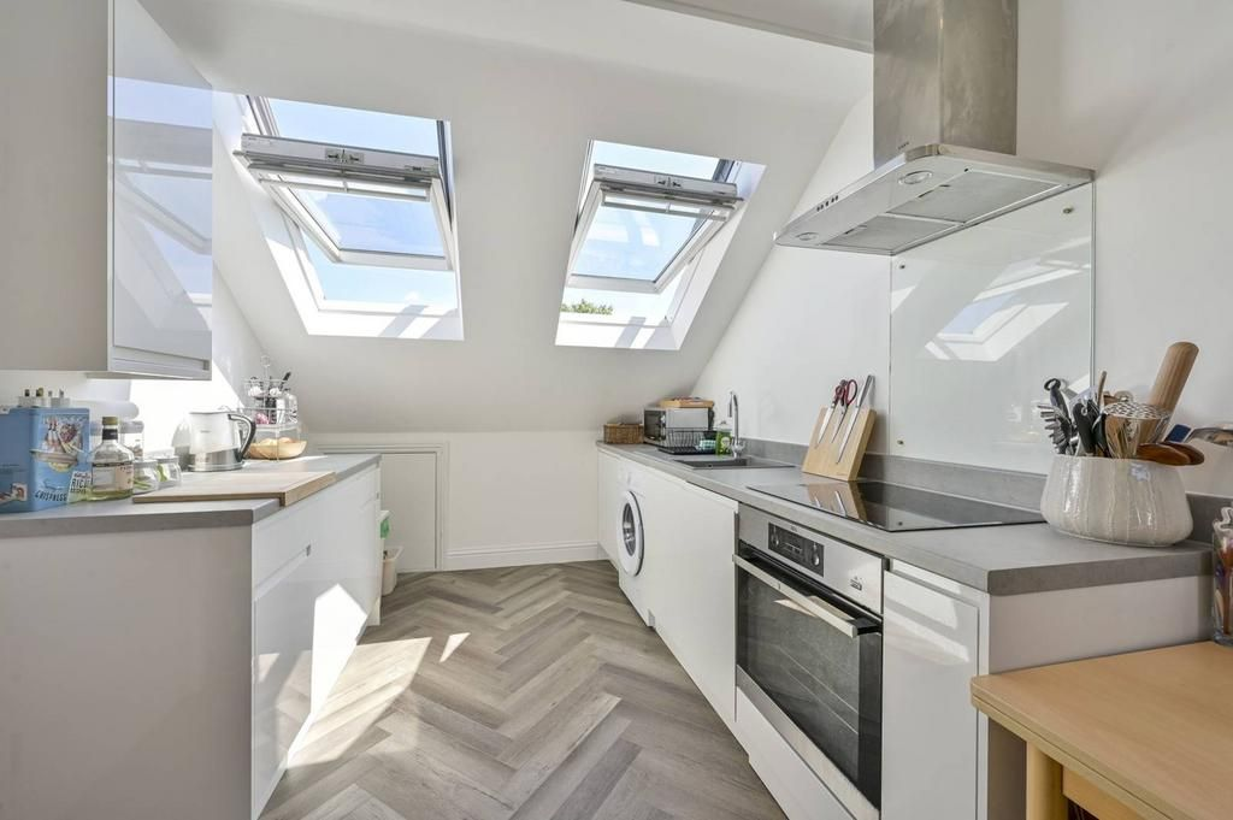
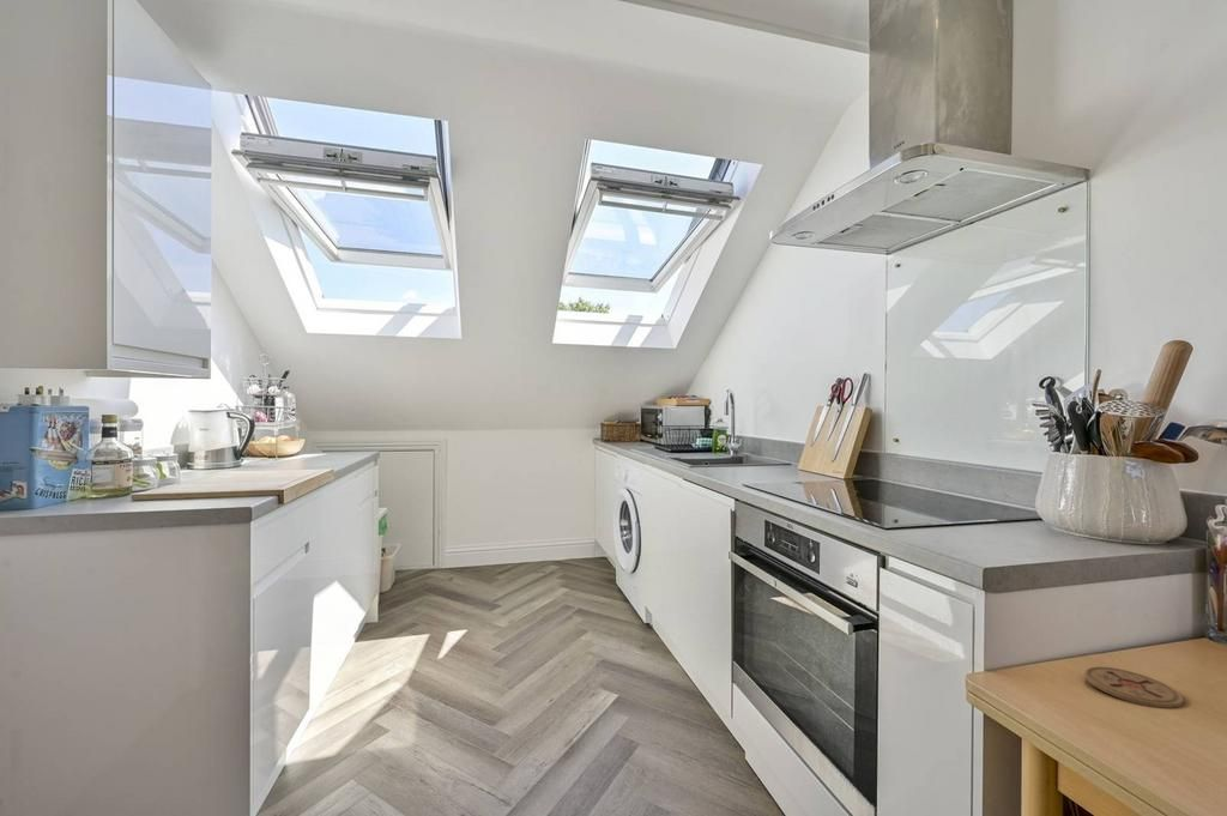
+ coaster [1083,665,1185,709]
